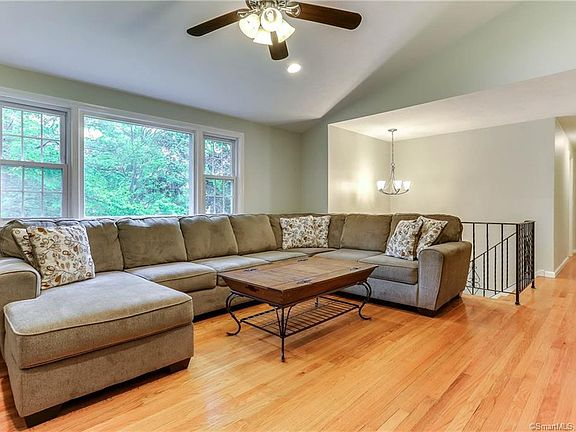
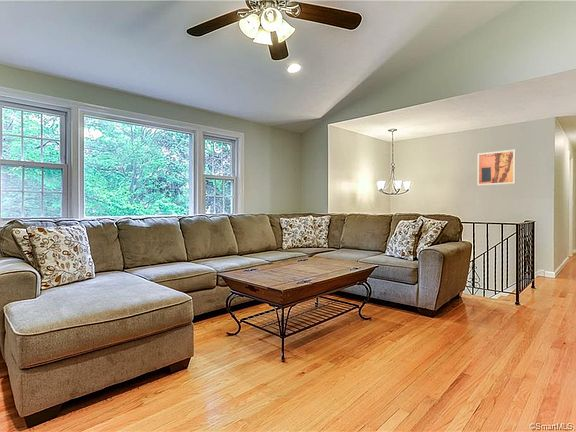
+ wall art [477,149,517,187]
